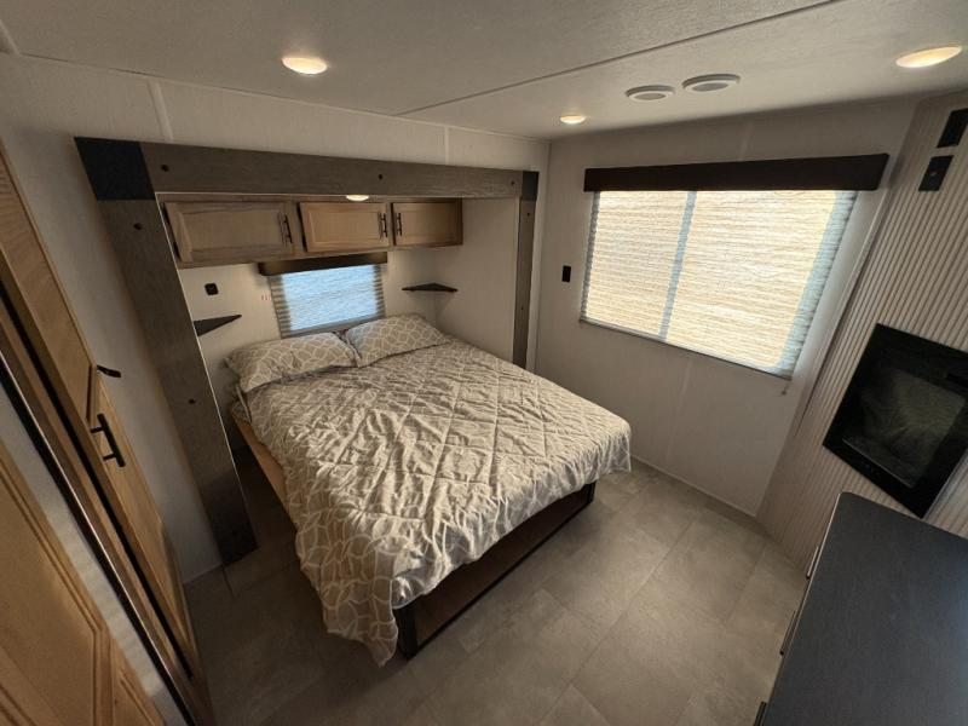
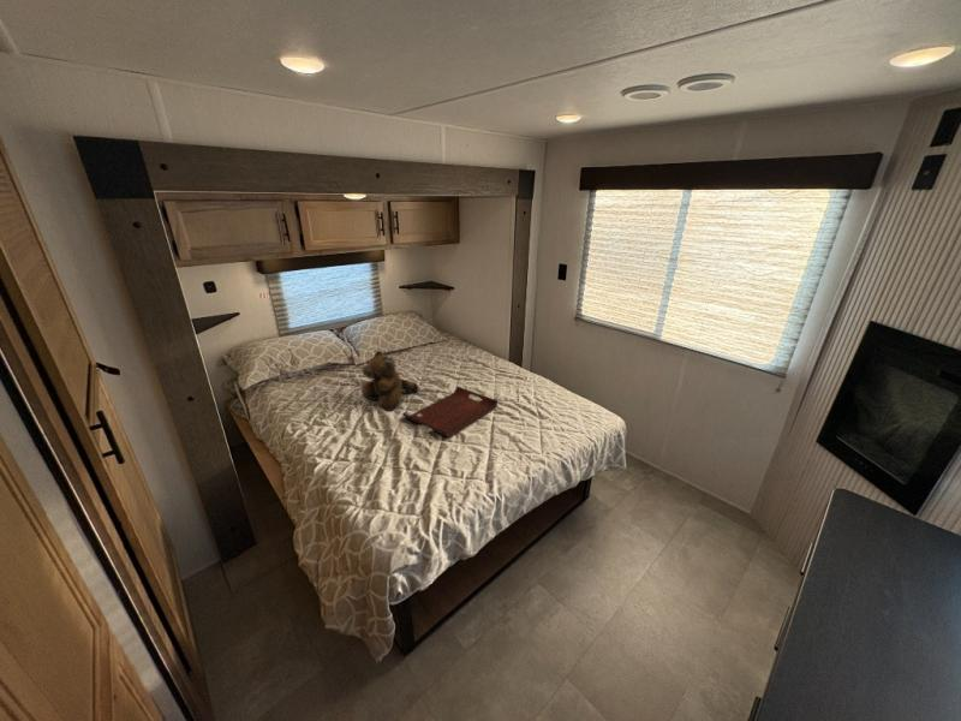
+ serving tray [401,385,500,439]
+ teddy bear [360,350,420,412]
